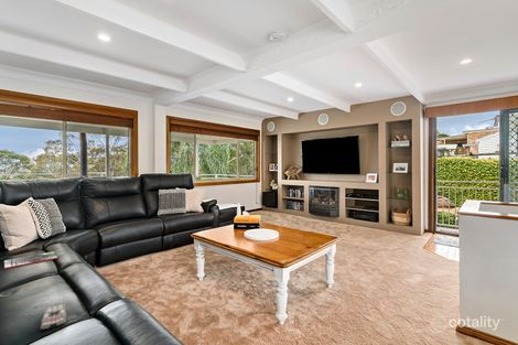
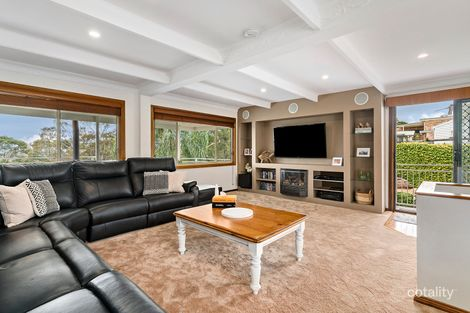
- magazine [3,250,58,270]
- remote control [40,302,67,331]
